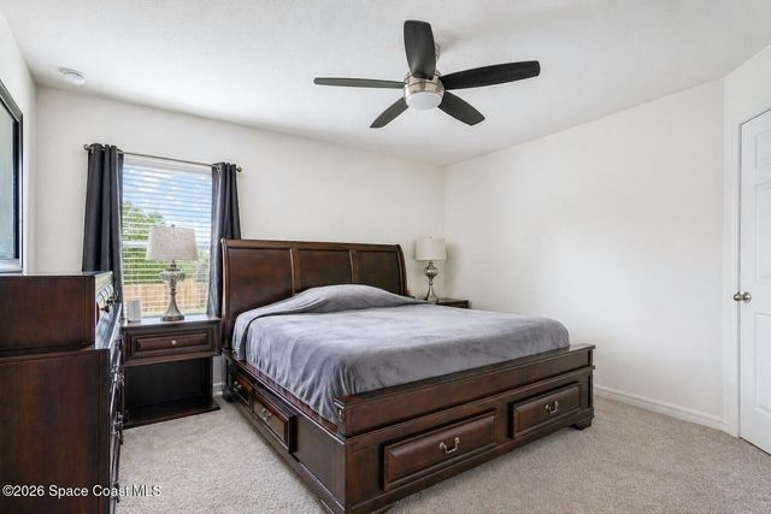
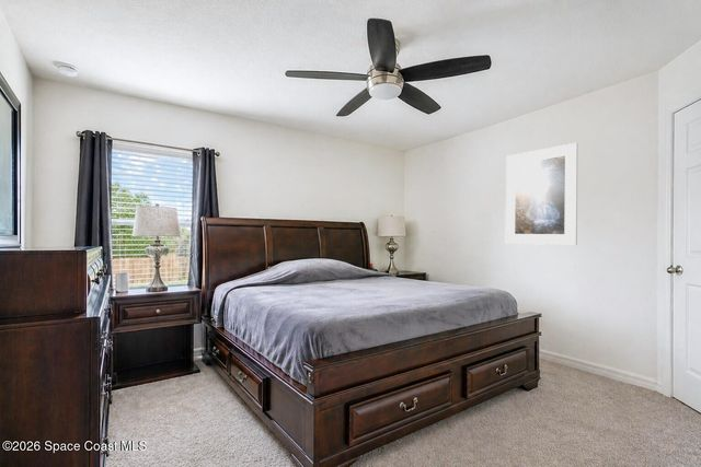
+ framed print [505,142,578,246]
